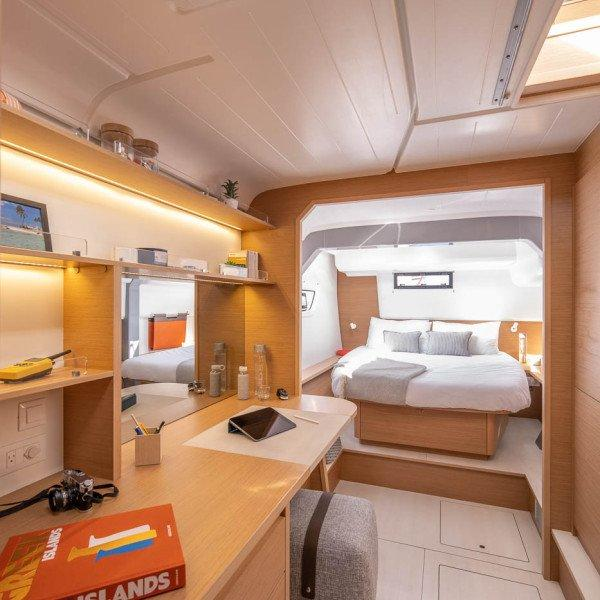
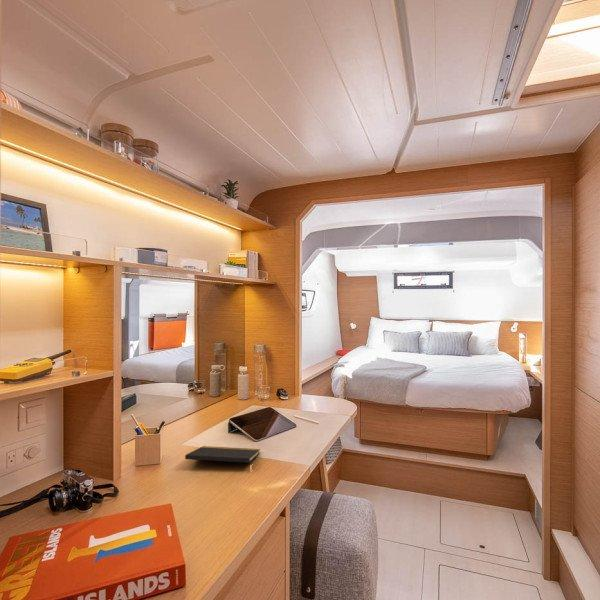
+ notepad [184,445,261,464]
